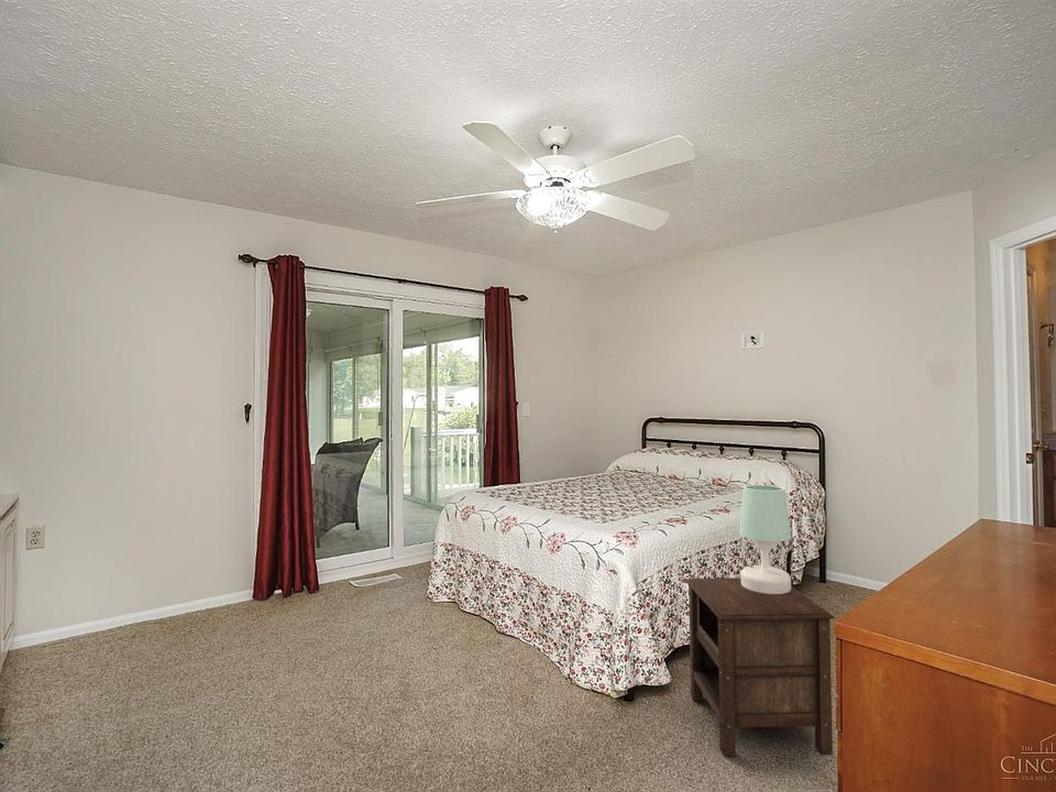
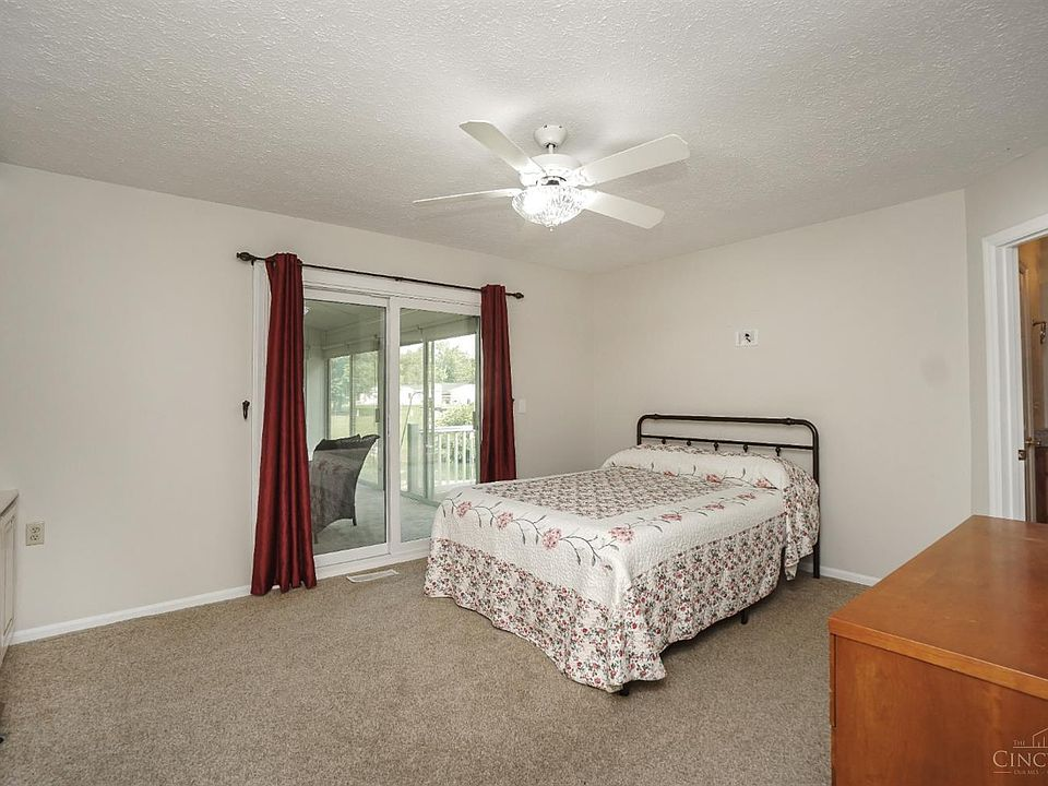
- table lamp [738,484,792,594]
- nightstand [685,576,835,758]
